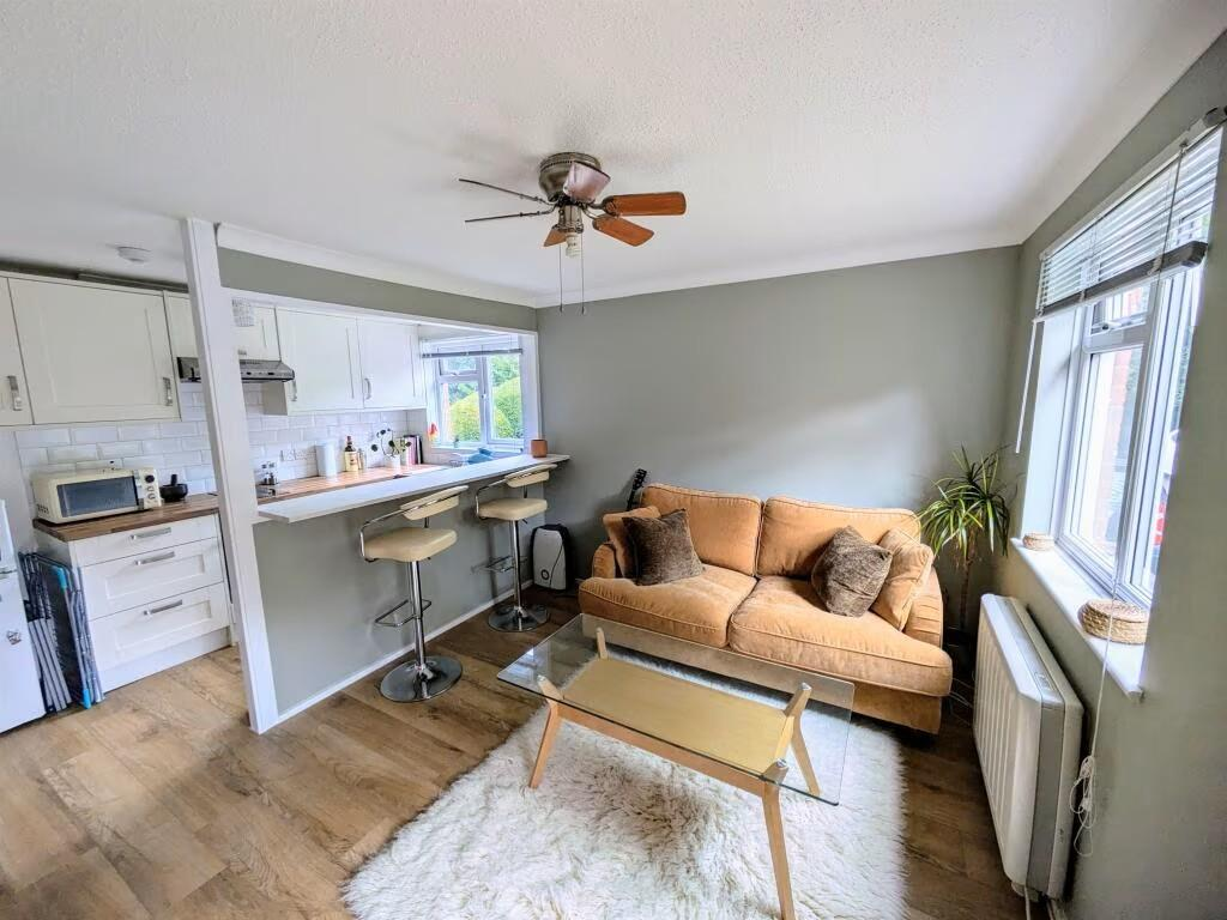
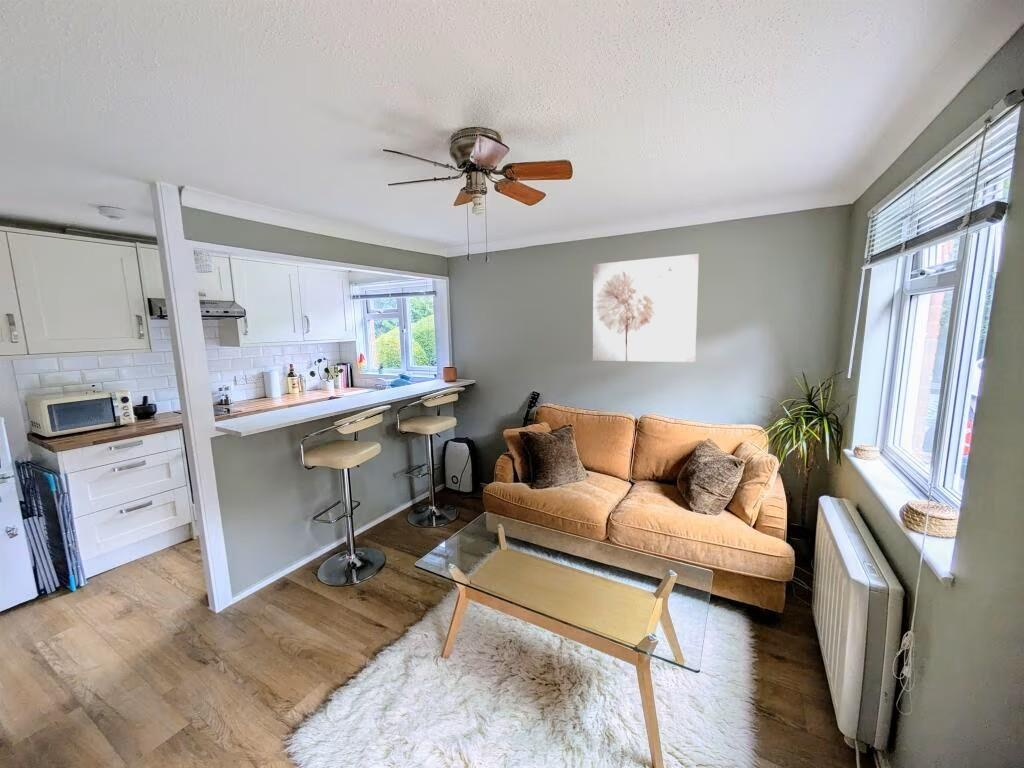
+ wall art [592,253,700,363]
